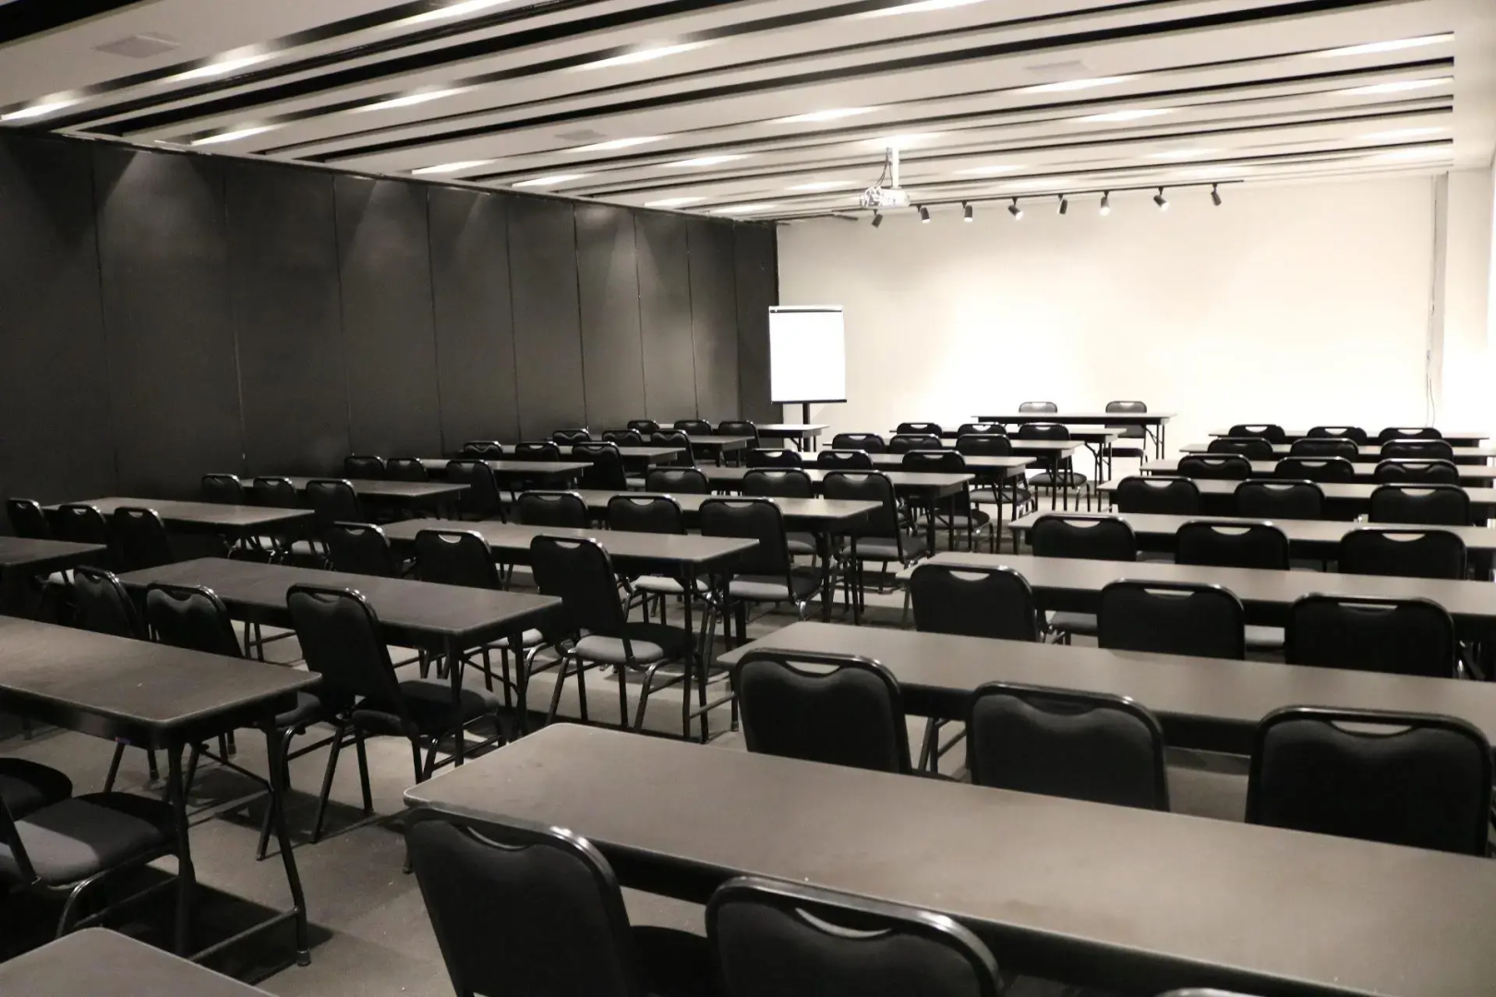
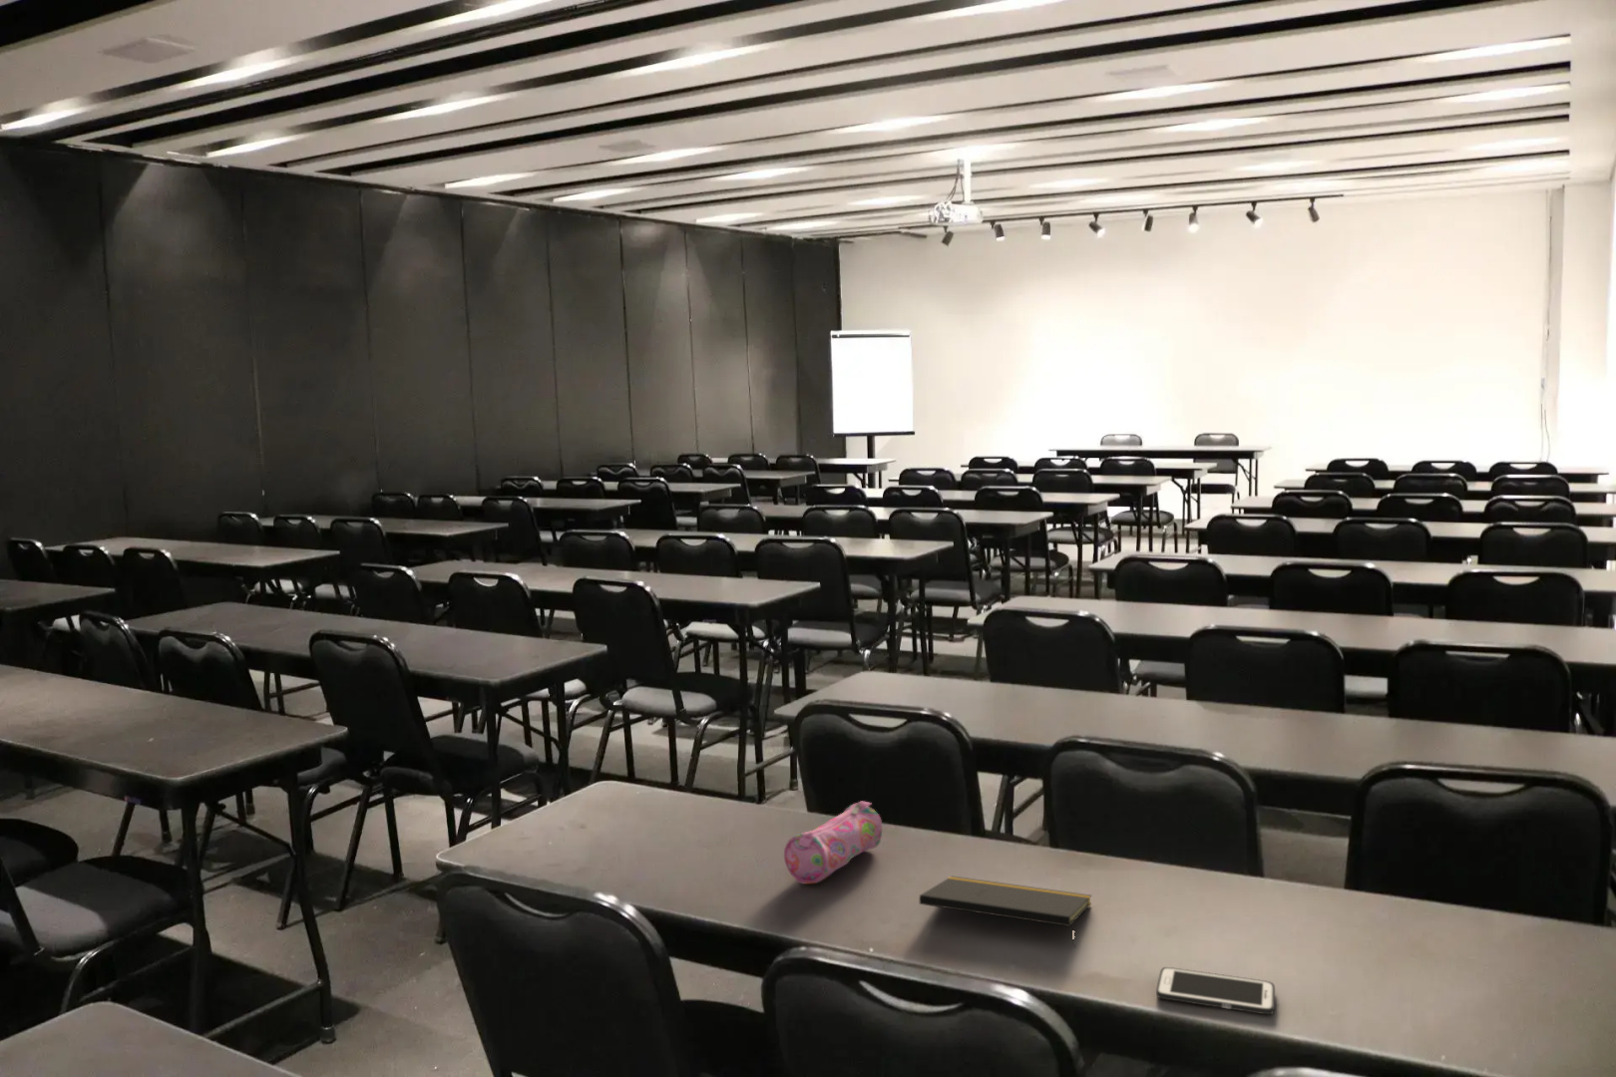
+ notepad [919,875,1092,948]
+ pencil case [783,801,883,885]
+ cell phone [1155,966,1276,1016]
